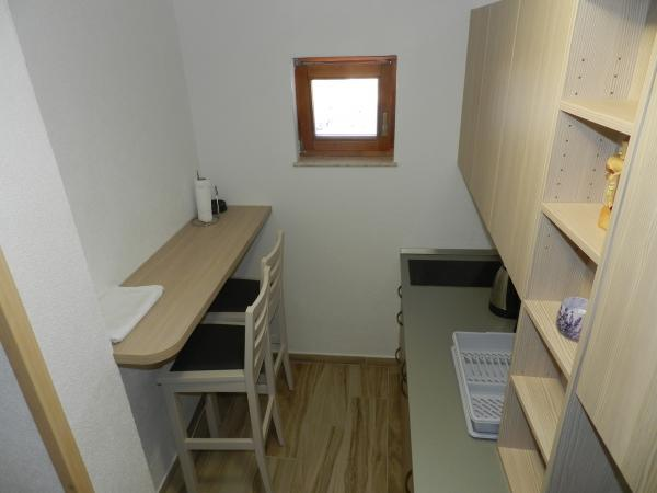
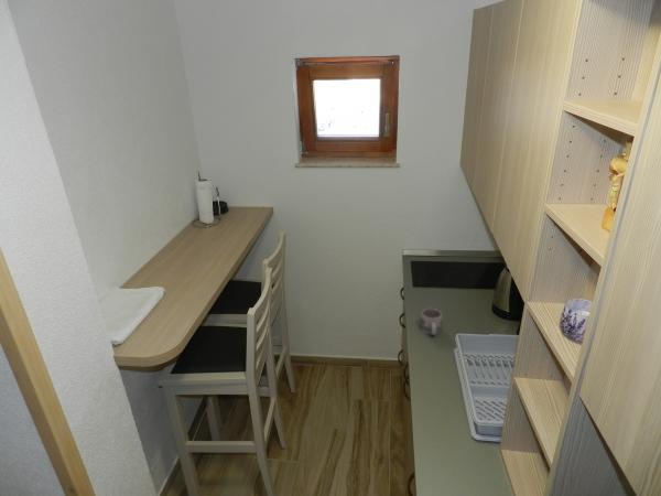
+ mug [420,308,443,336]
